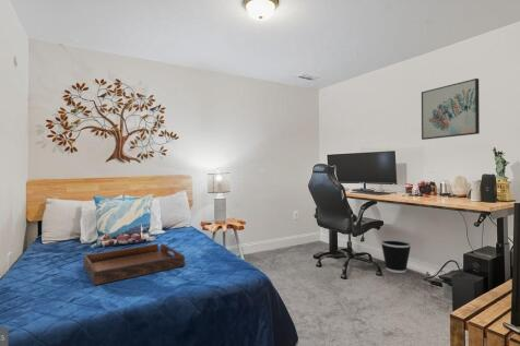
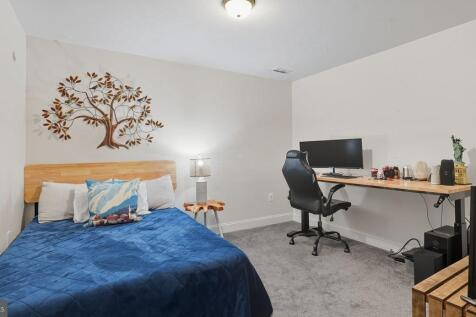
- wastebasket [379,238,413,274]
- wall art [421,77,481,141]
- serving tray [82,242,186,286]
